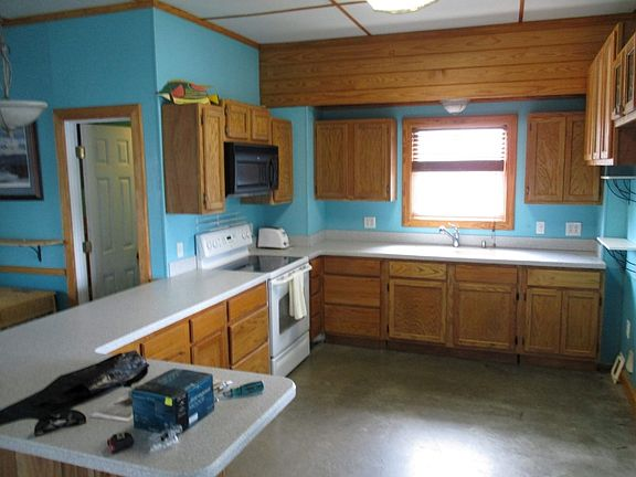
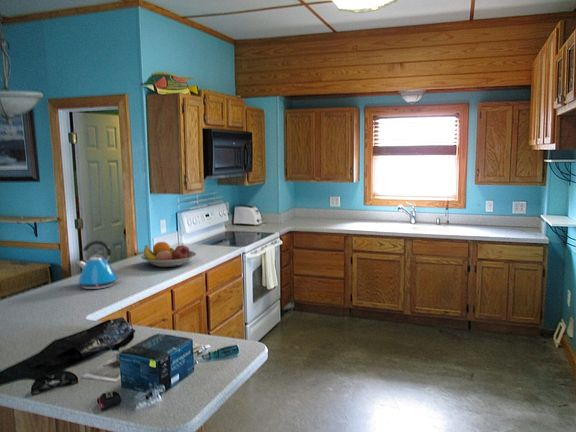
+ fruit bowl [140,241,197,268]
+ kettle [76,240,121,290]
